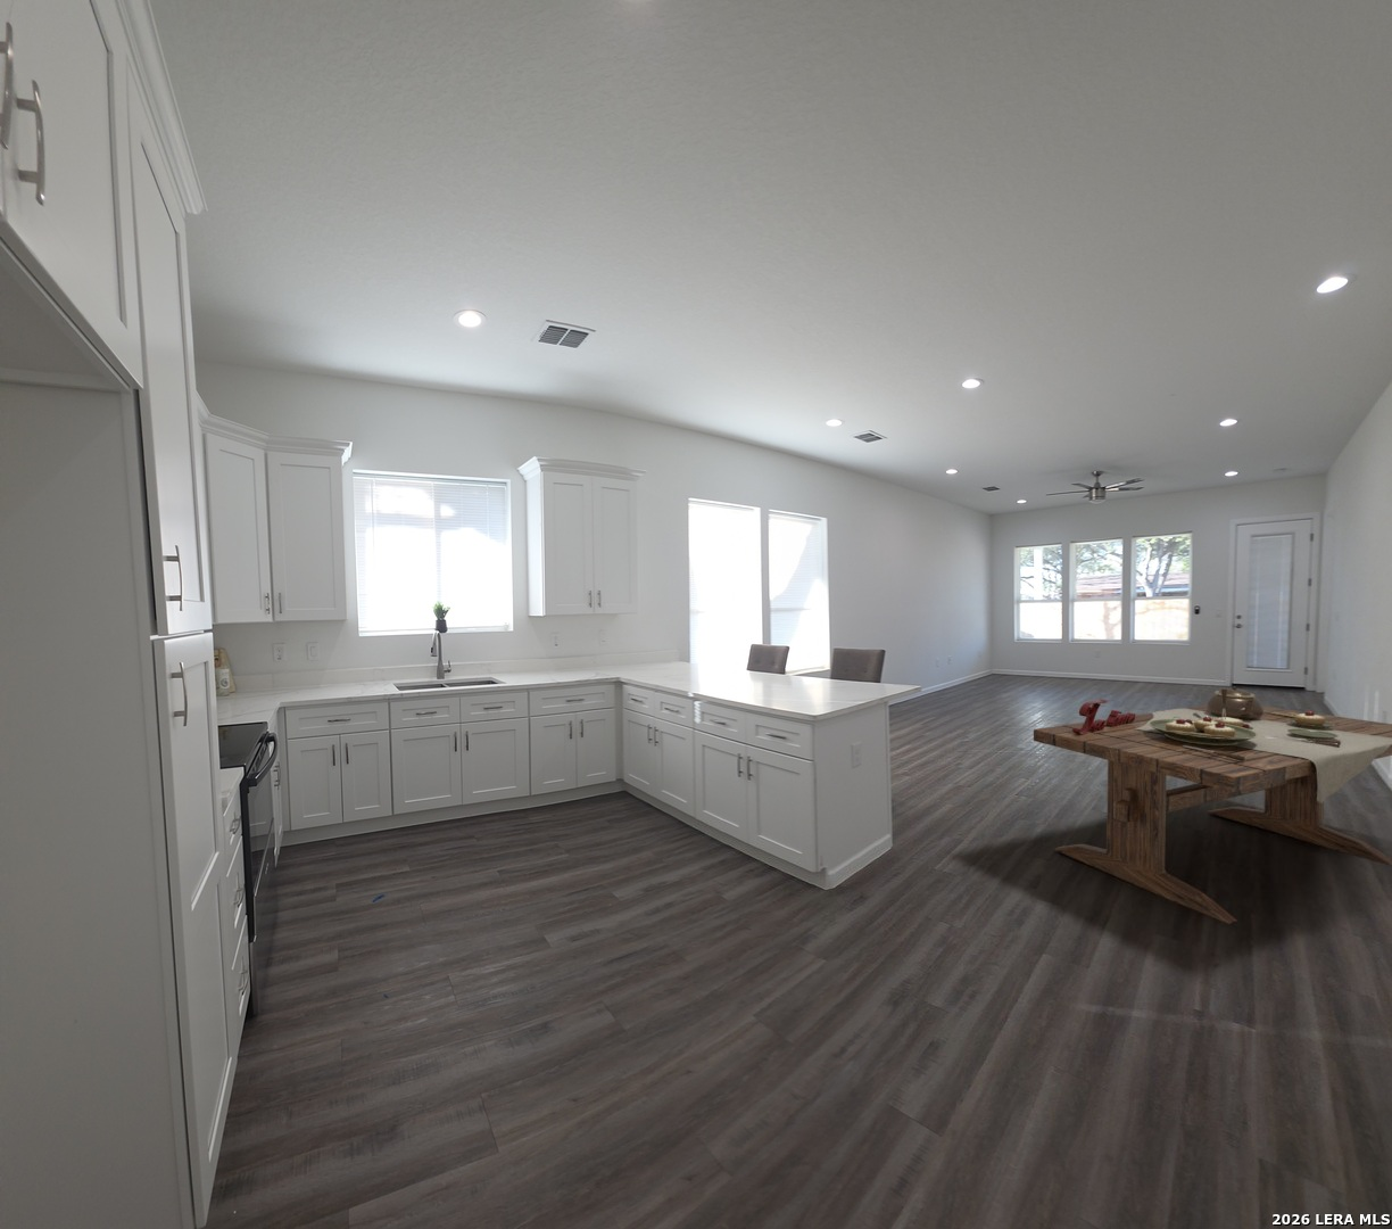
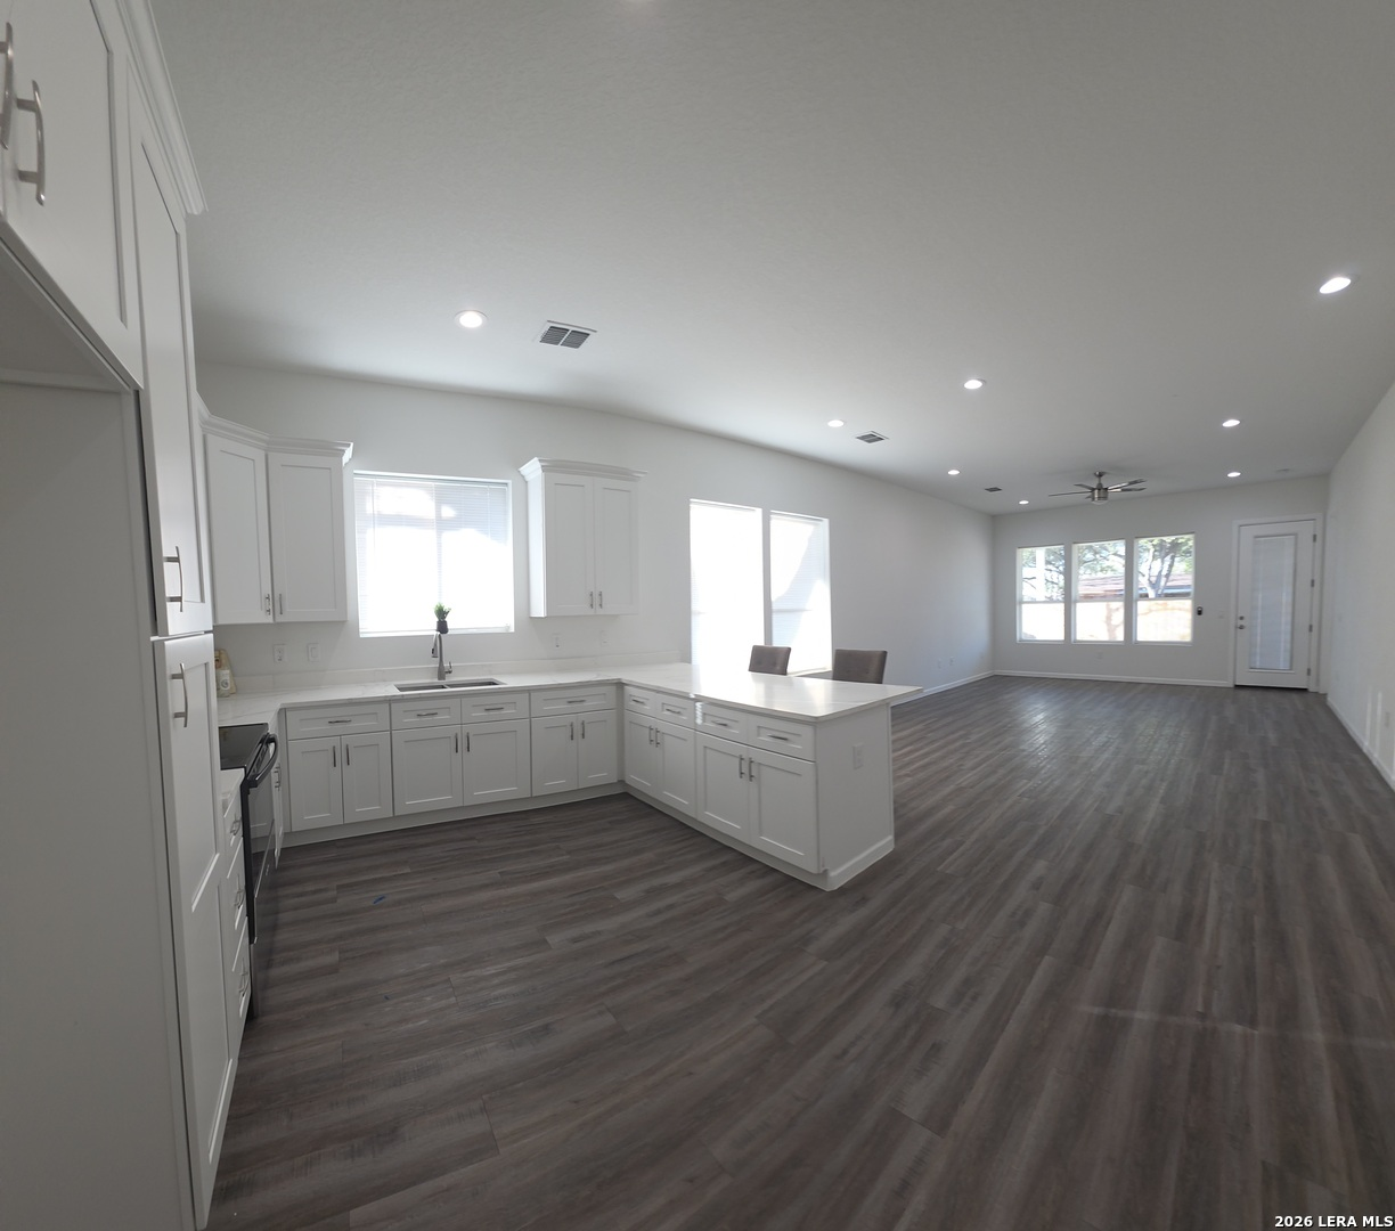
- dining table [1033,686,1392,925]
